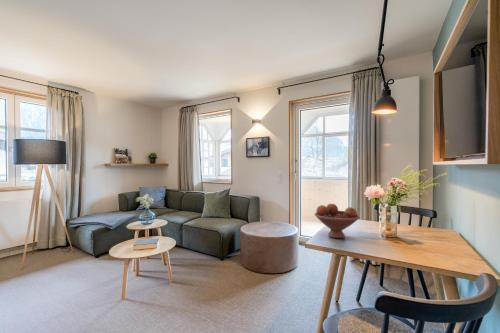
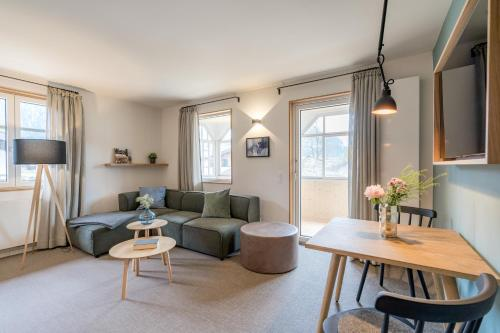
- fruit bowl [314,203,360,239]
